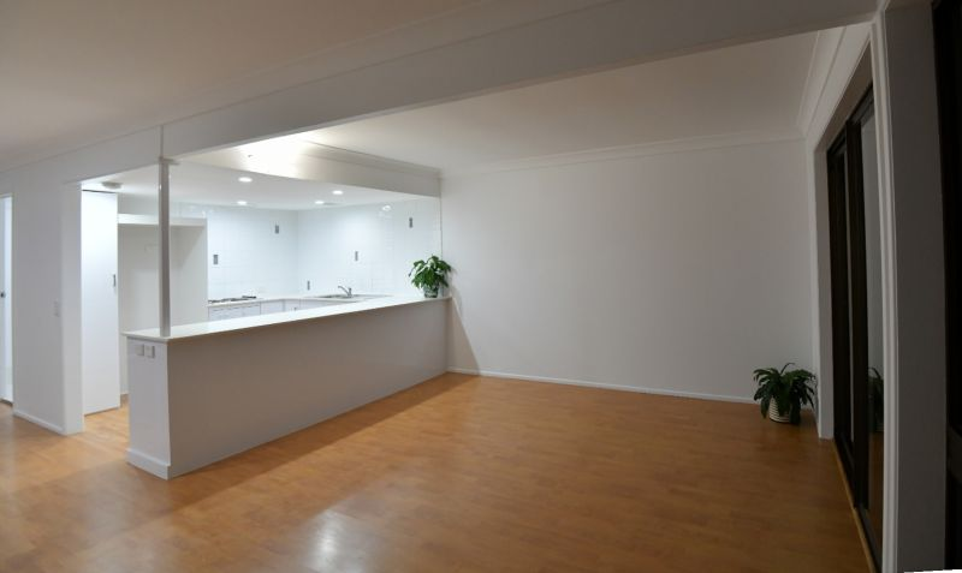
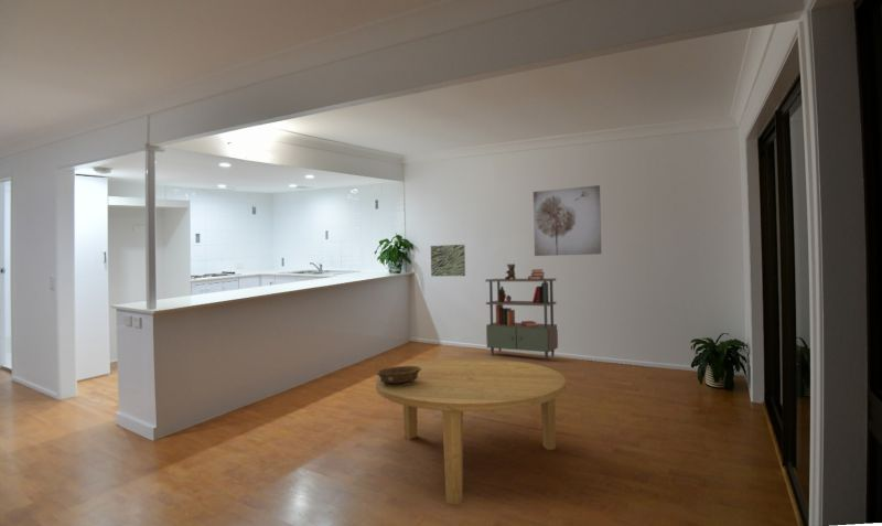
+ dining table [375,357,567,506]
+ wall art [533,184,602,257]
+ shelving unit [484,262,559,362]
+ wall art [430,244,466,277]
+ decorative bowl [375,365,421,386]
